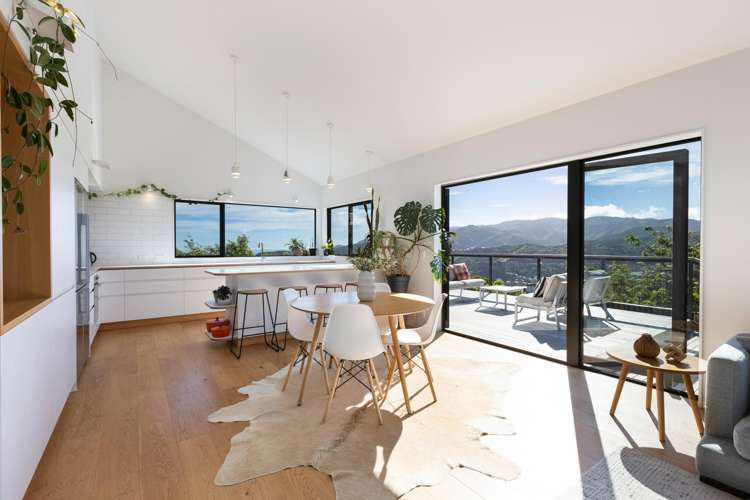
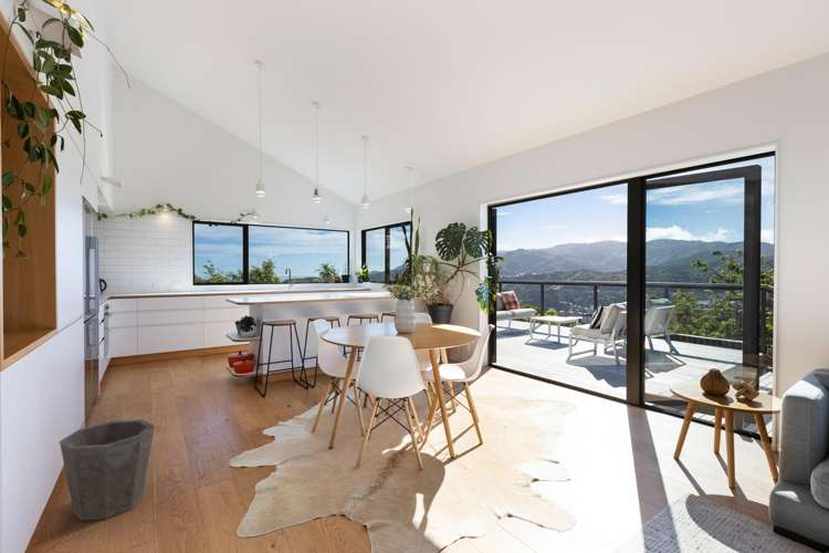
+ waste bin [59,418,156,522]
